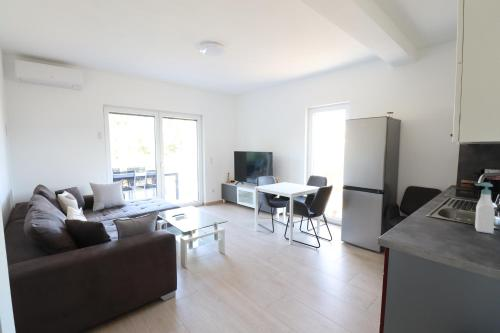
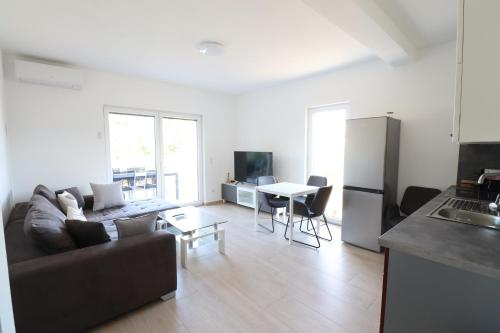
- soap bottle [474,182,496,235]
